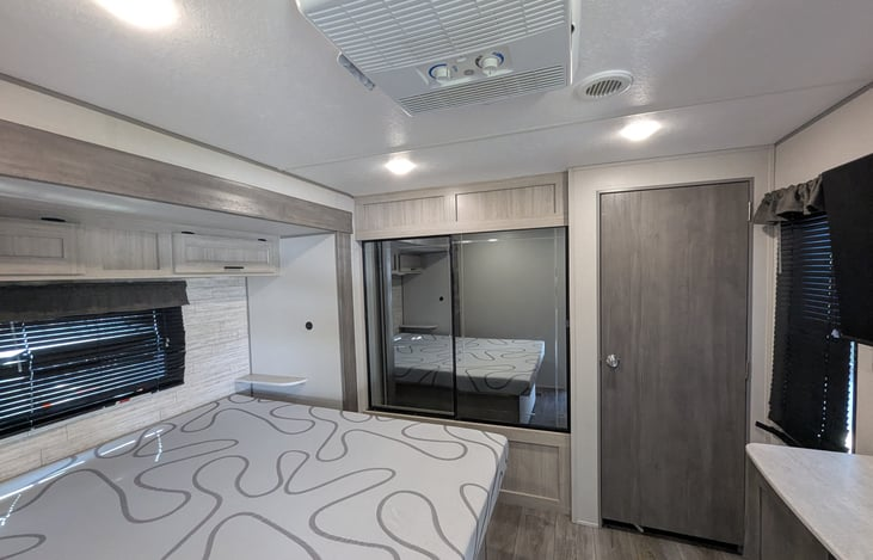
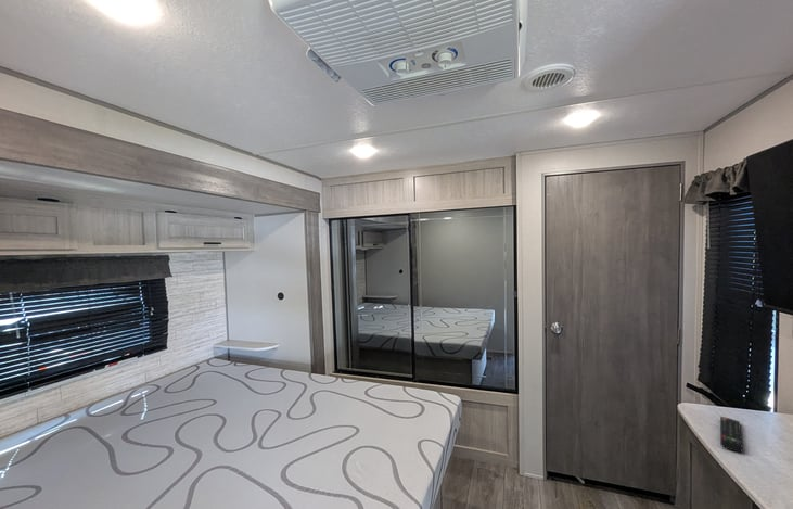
+ remote control [719,416,744,453]
